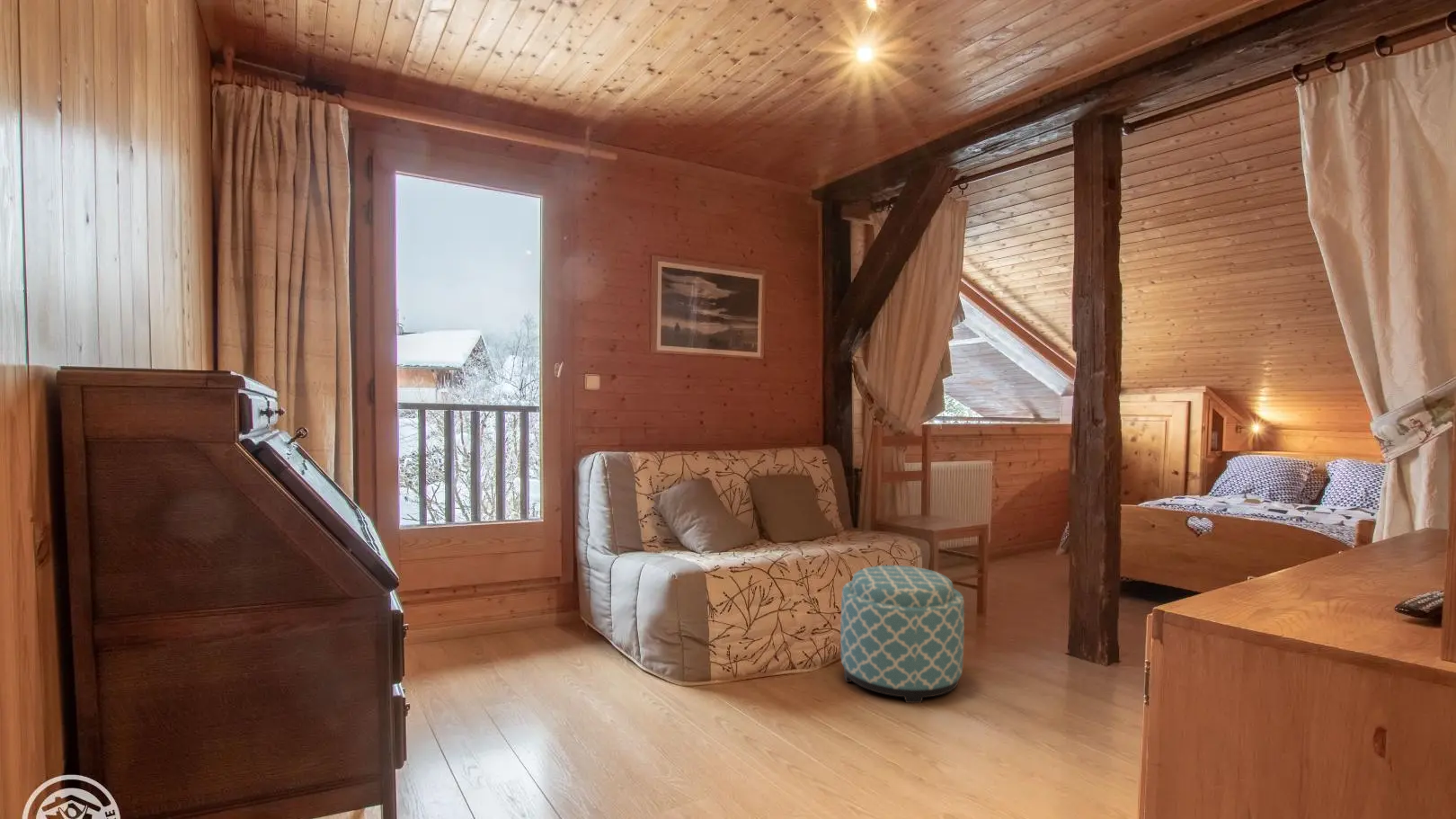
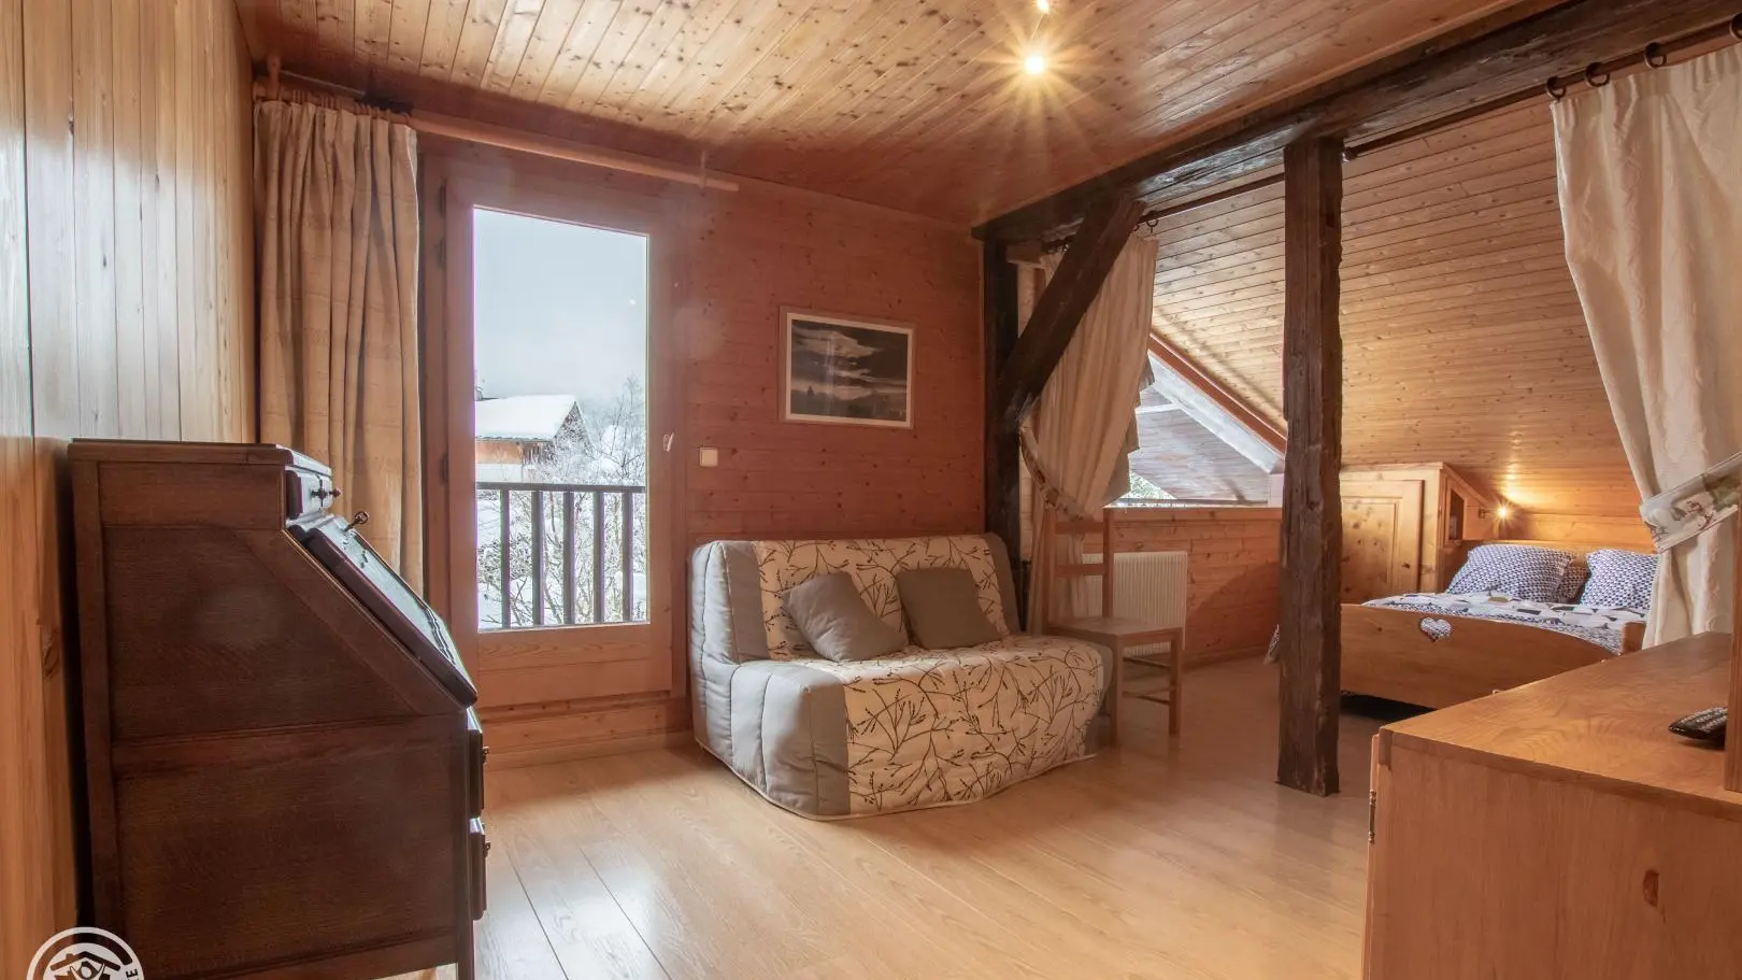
- ottoman [839,565,965,704]
